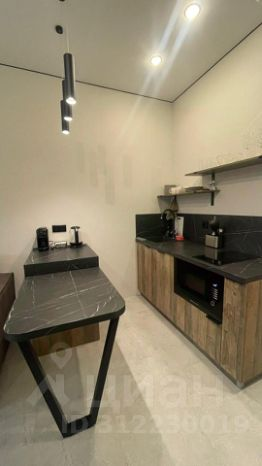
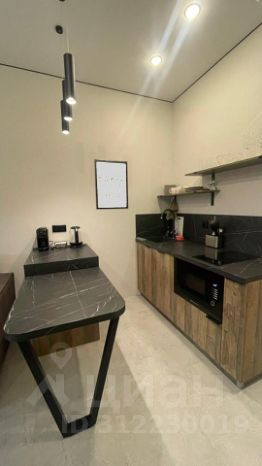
+ wall art [93,158,129,210]
